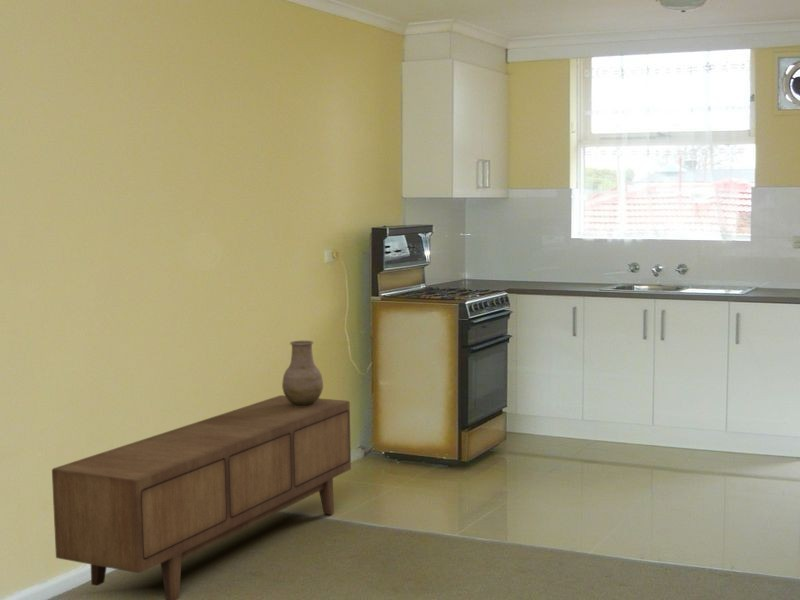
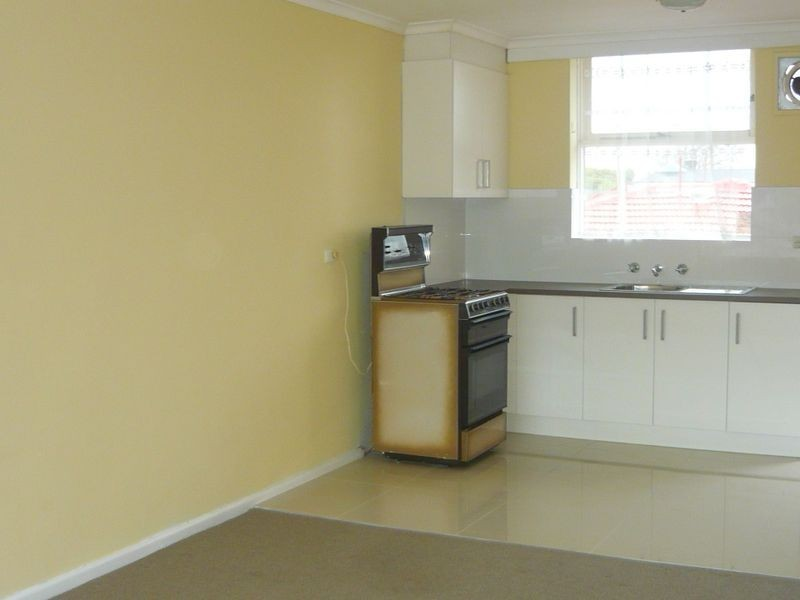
- vase [281,340,324,407]
- sideboard [51,394,352,600]
